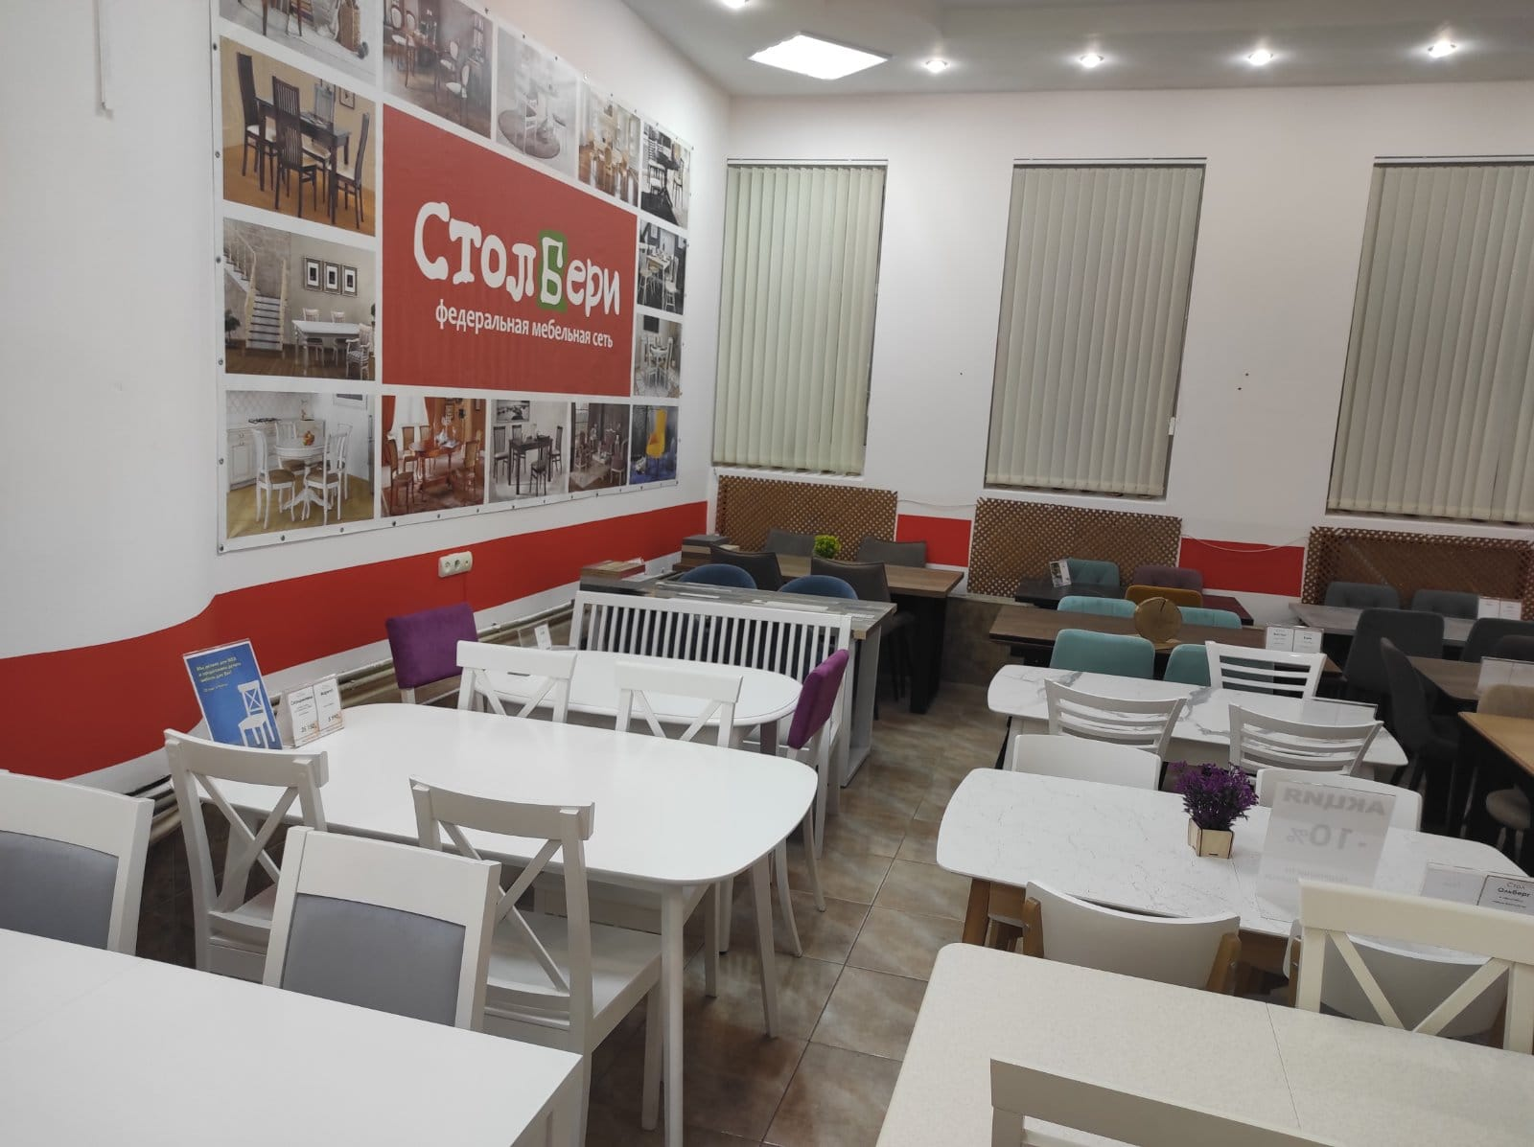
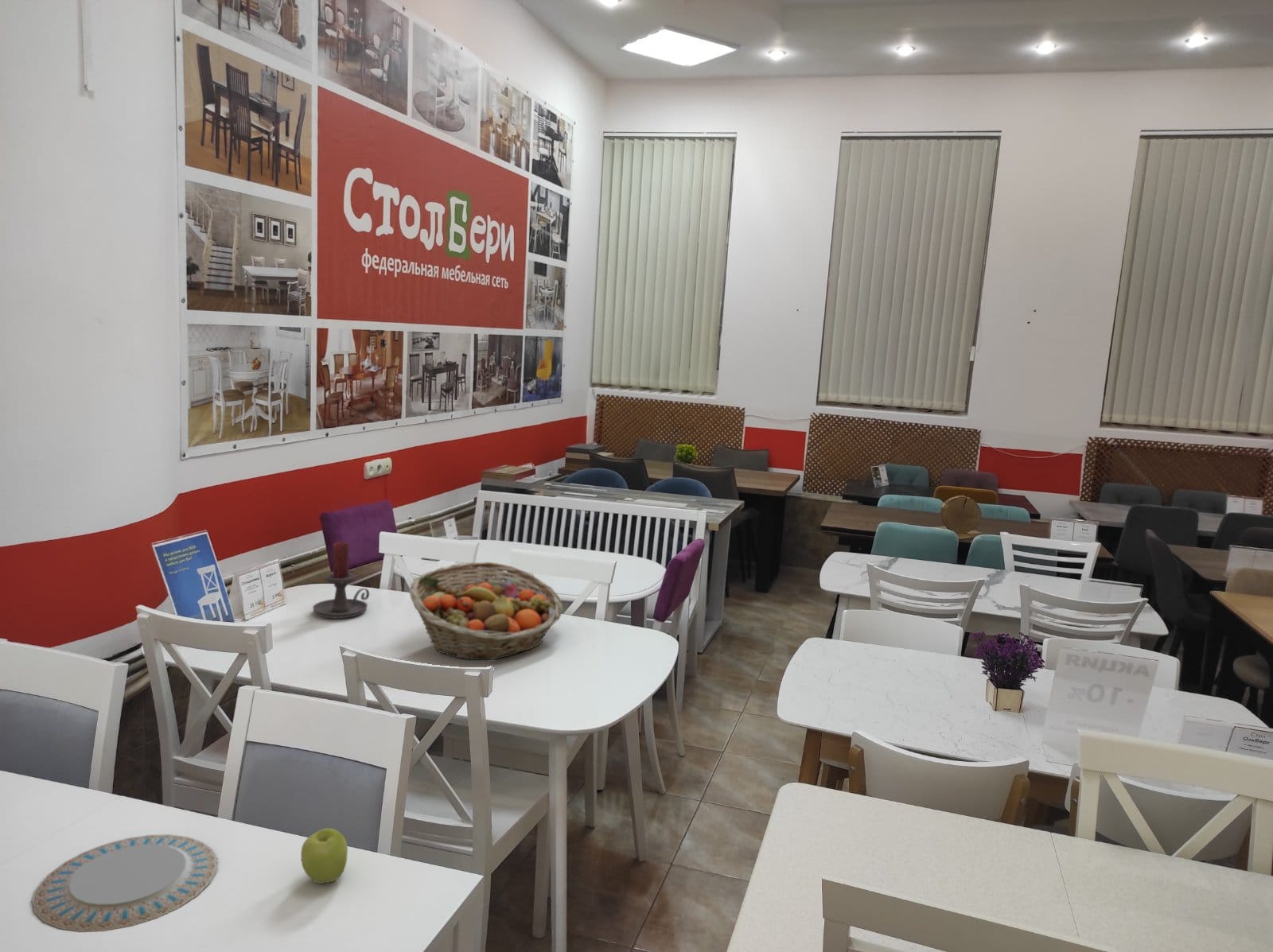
+ chinaware [31,833,219,932]
+ fruit basket [408,561,564,660]
+ apple [300,827,348,884]
+ candle holder [312,541,370,620]
